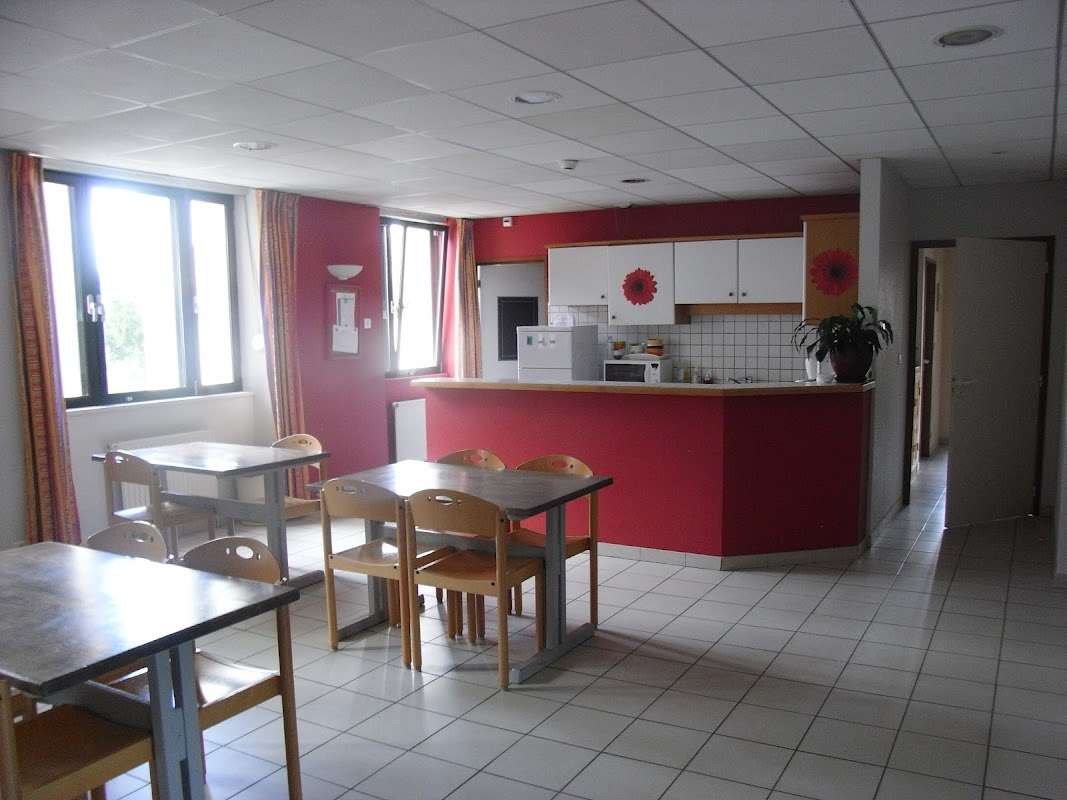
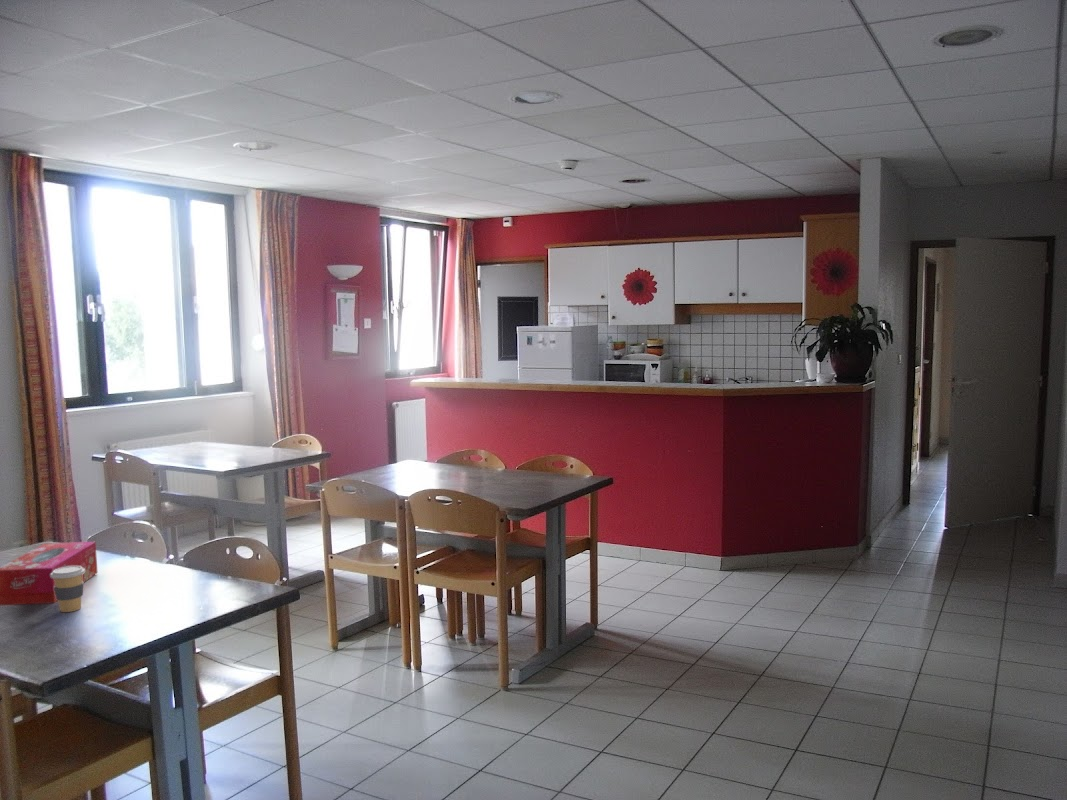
+ coffee cup [50,566,85,613]
+ tissue box [0,541,99,607]
